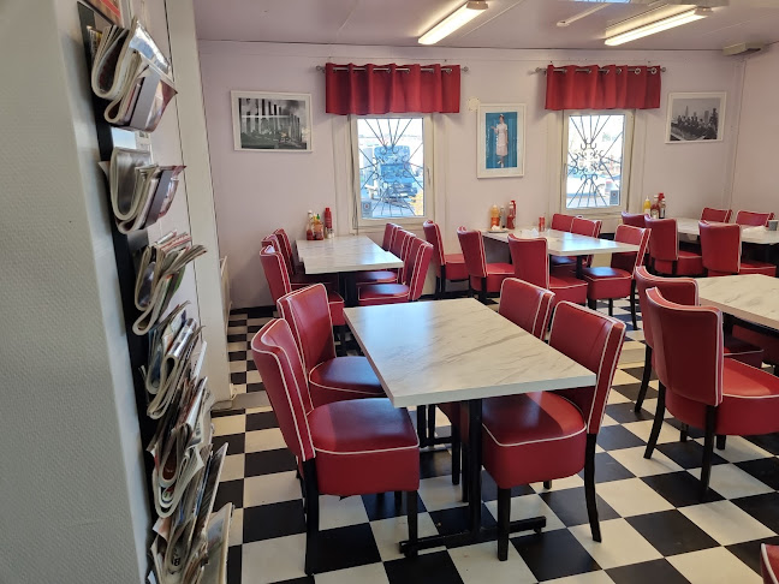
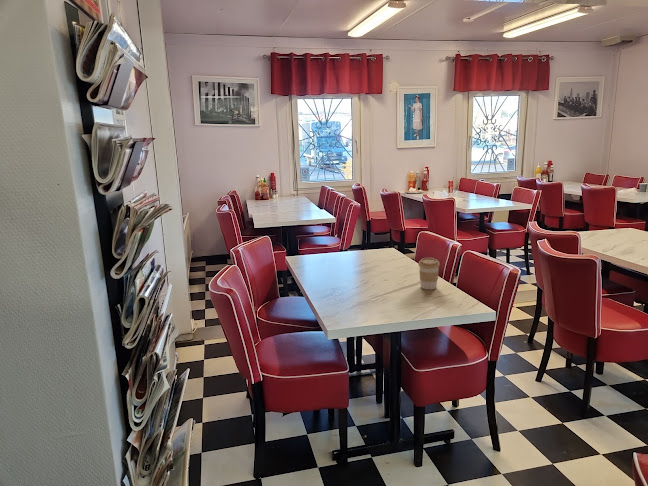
+ coffee cup [417,257,441,290]
